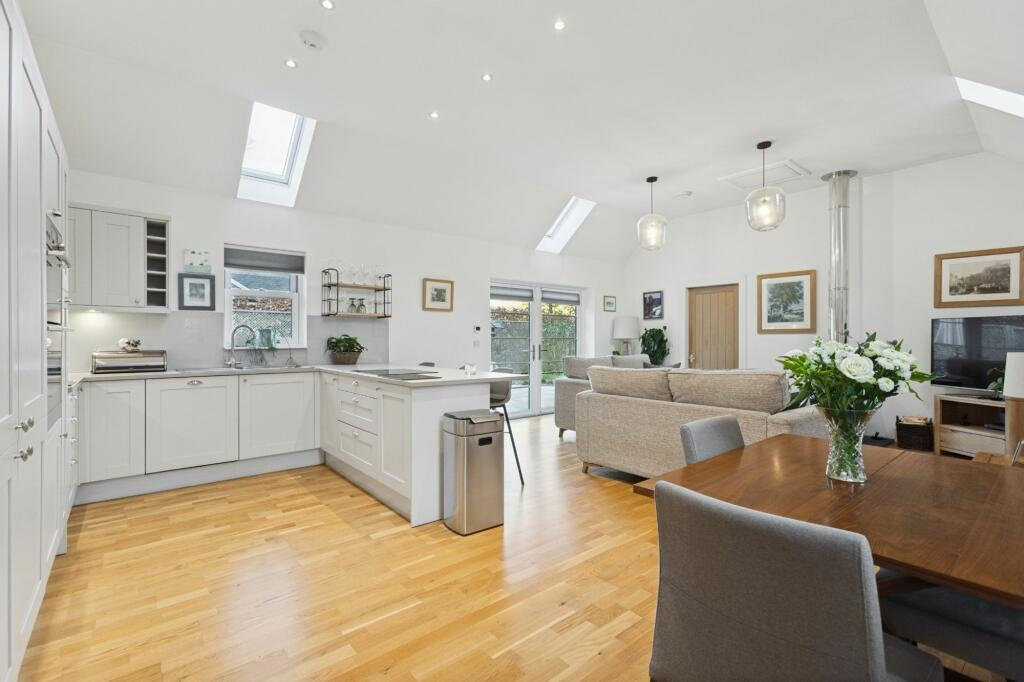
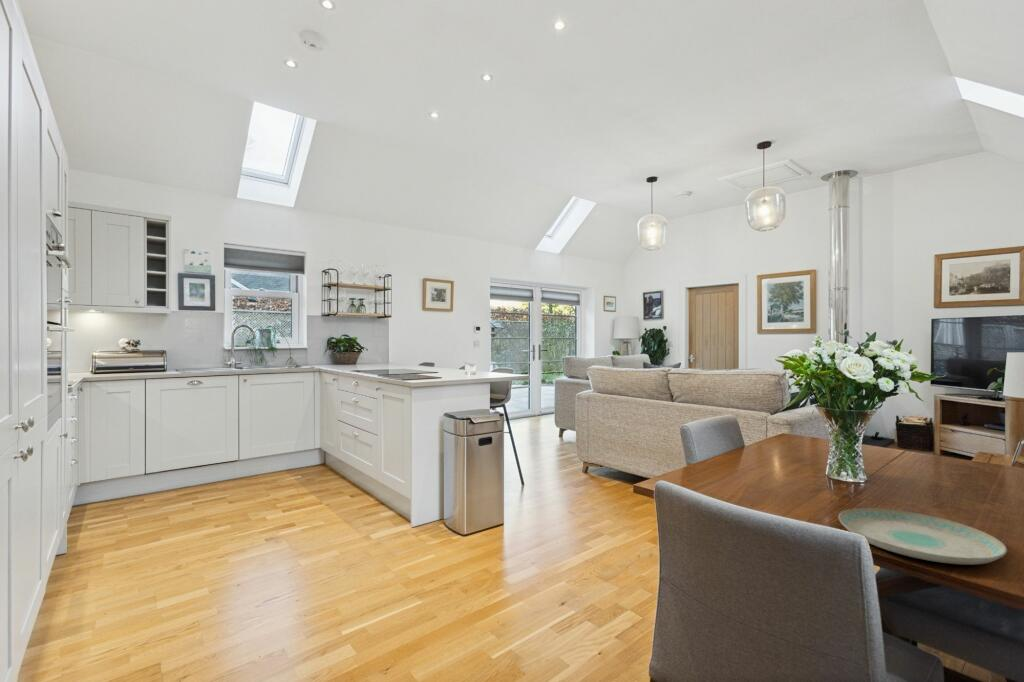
+ plate [837,507,1008,566]
